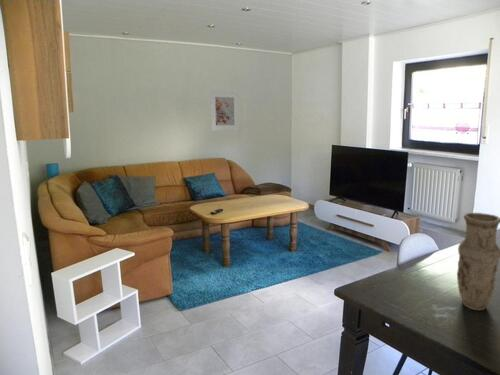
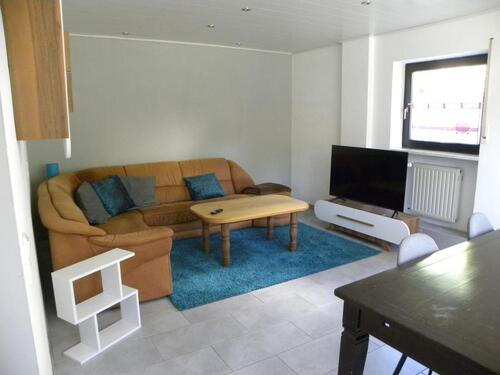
- vase [456,212,500,311]
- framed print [209,91,240,132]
